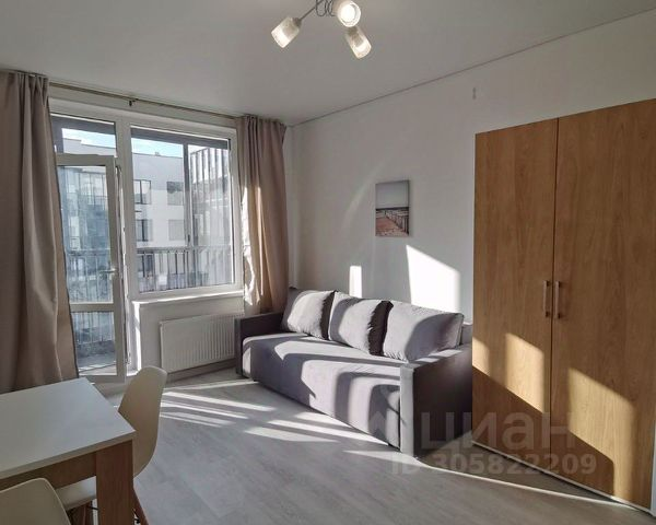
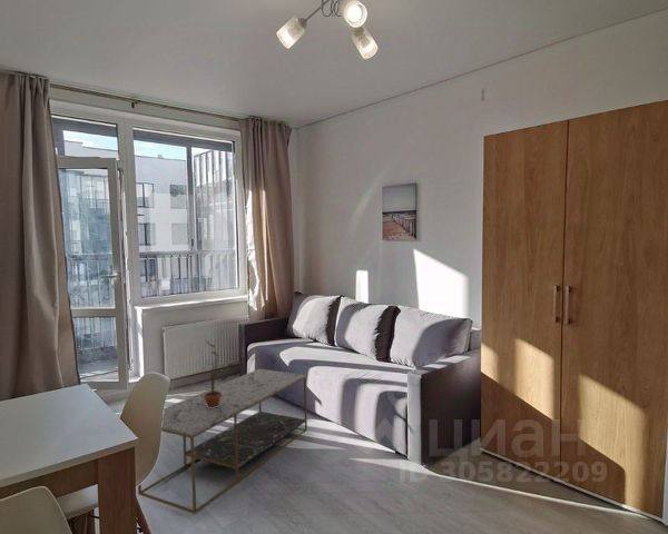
+ potted plant [200,338,236,408]
+ coffee table [137,368,308,515]
